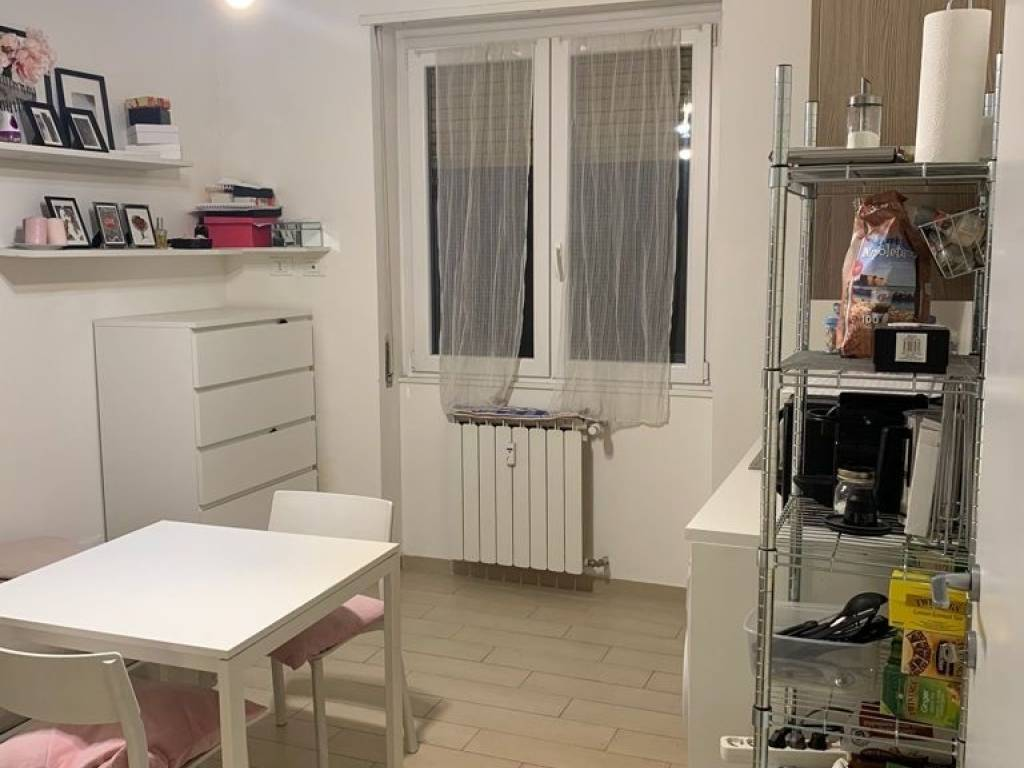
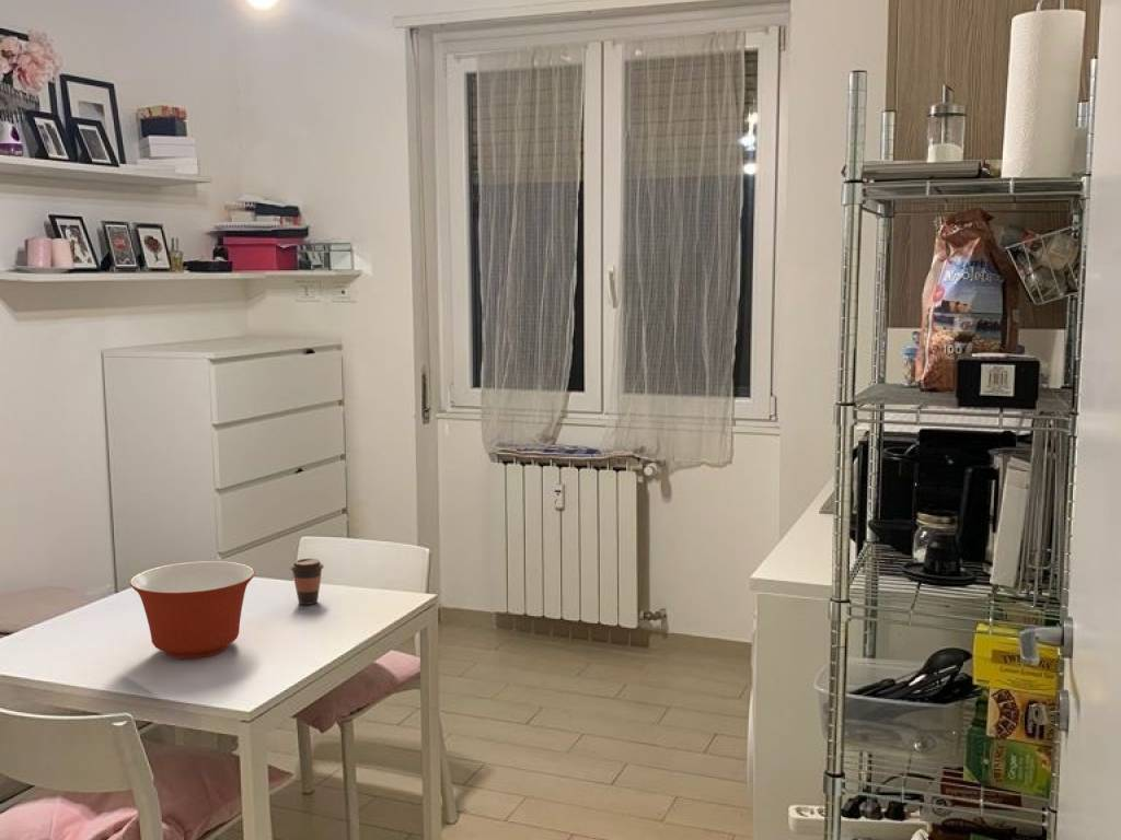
+ mixing bowl [129,560,256,660]
+ coffee cup [289,558,325,606]
